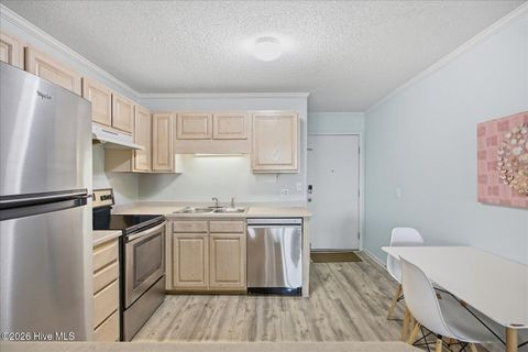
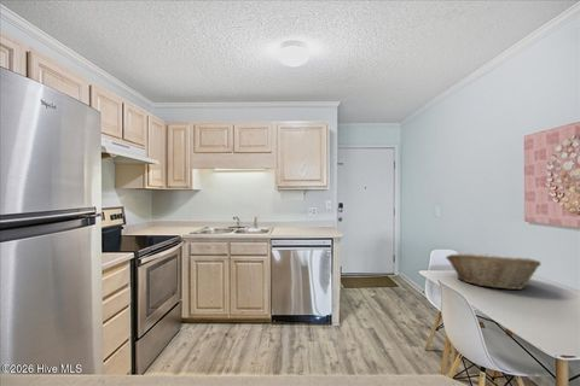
+ fruit basket [445,252,543,291]
